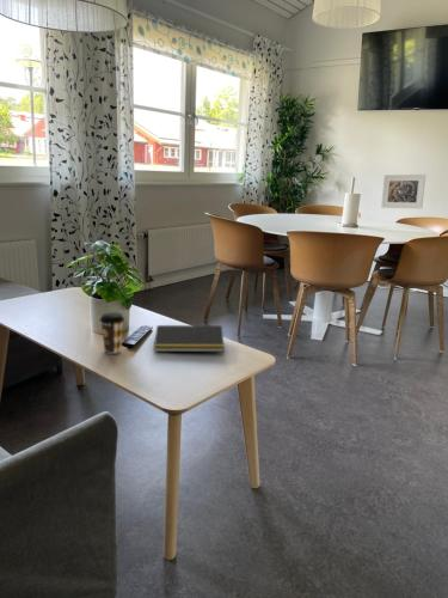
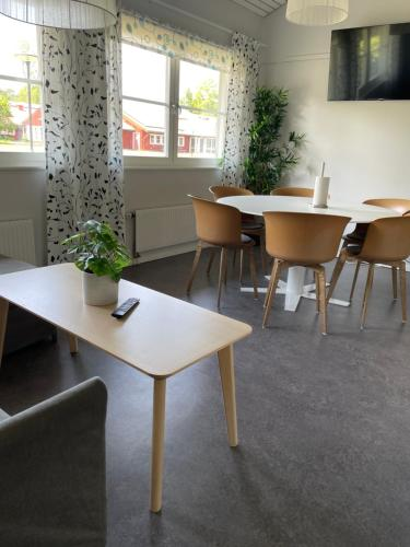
- notepad [153,324,226,353]
- coffee cup [99,311,125,355]
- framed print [380,173,426,210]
